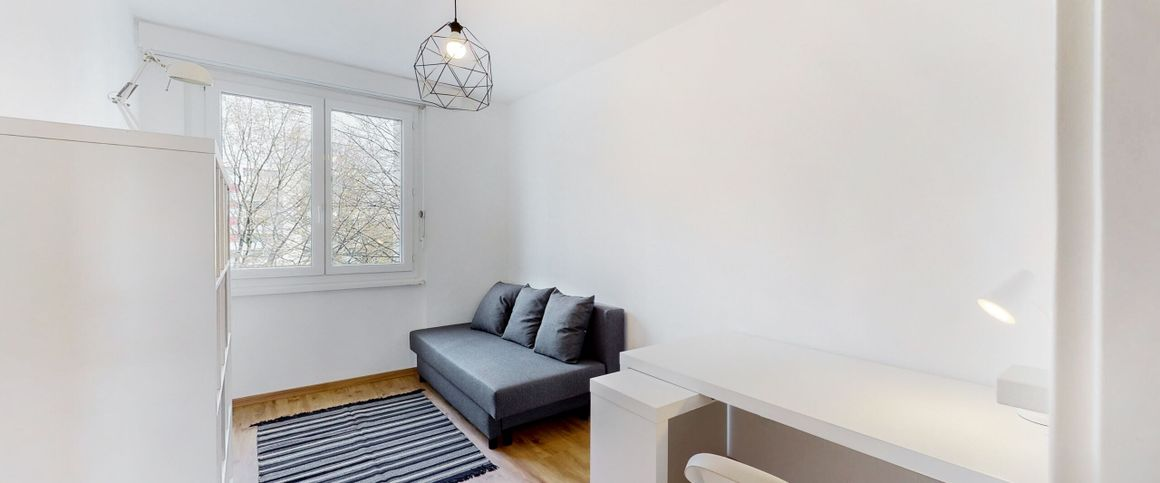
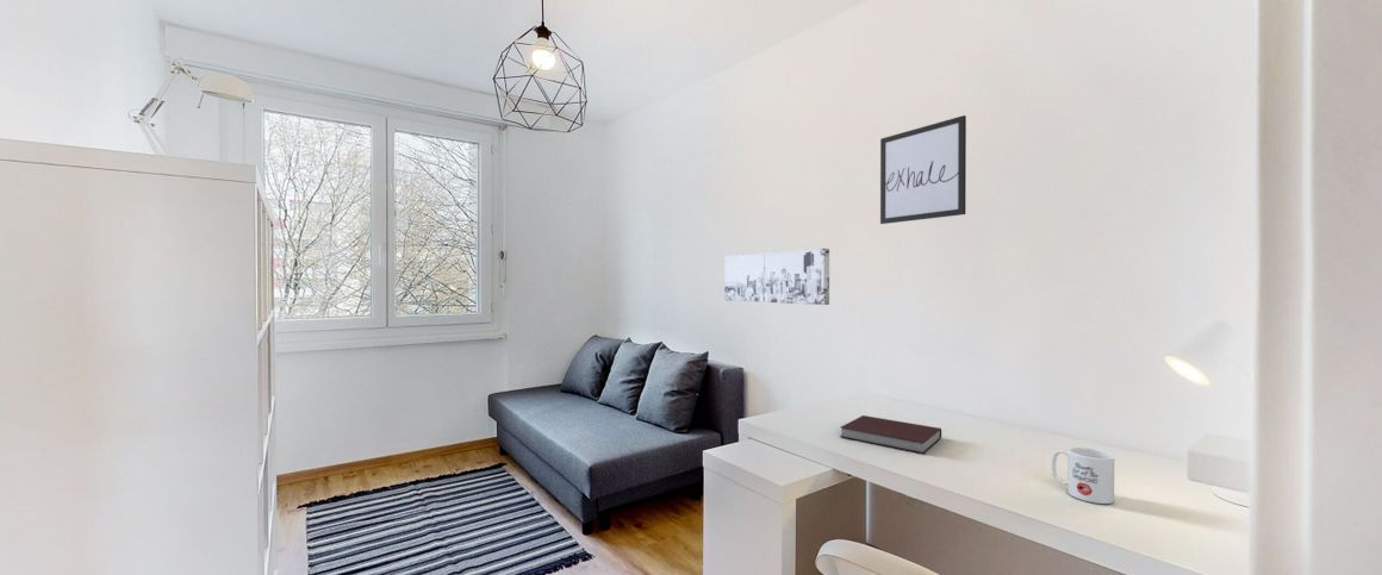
+ wall art [879,114,967,225]
+ wall art [723,248,830,306]
+ mug [1051,446,1115,505]
+ notebook [839,414,942,455]
